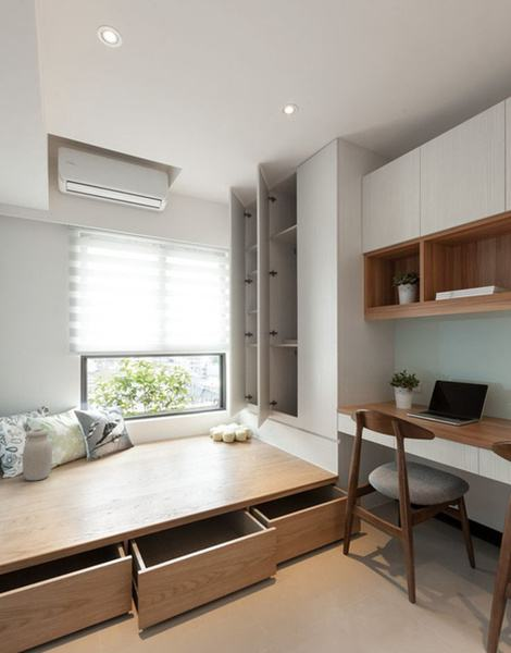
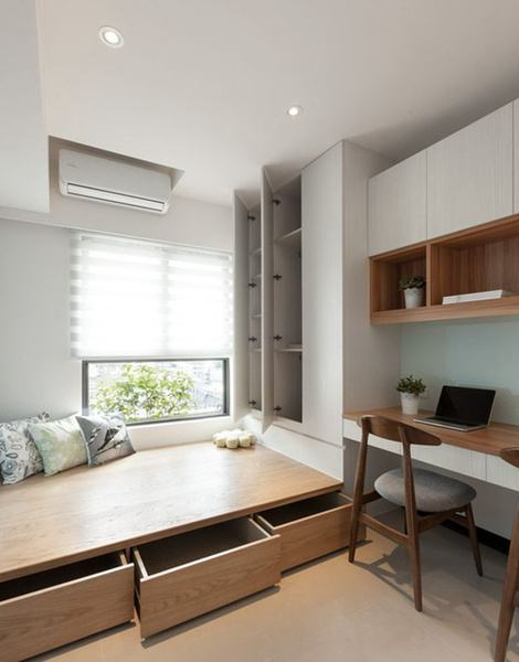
- jar [22,428,53,481]
